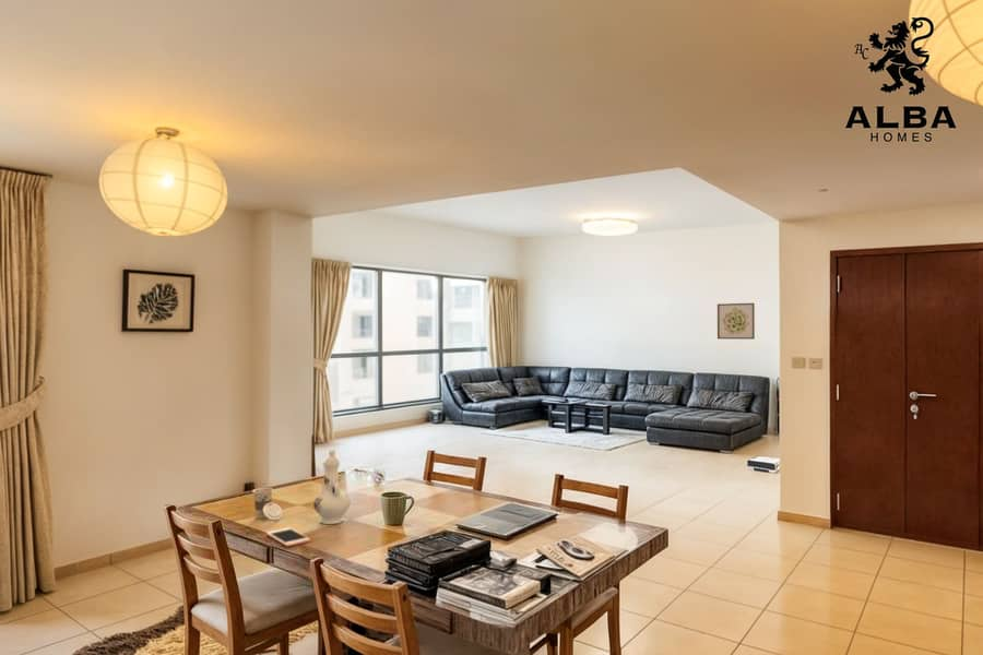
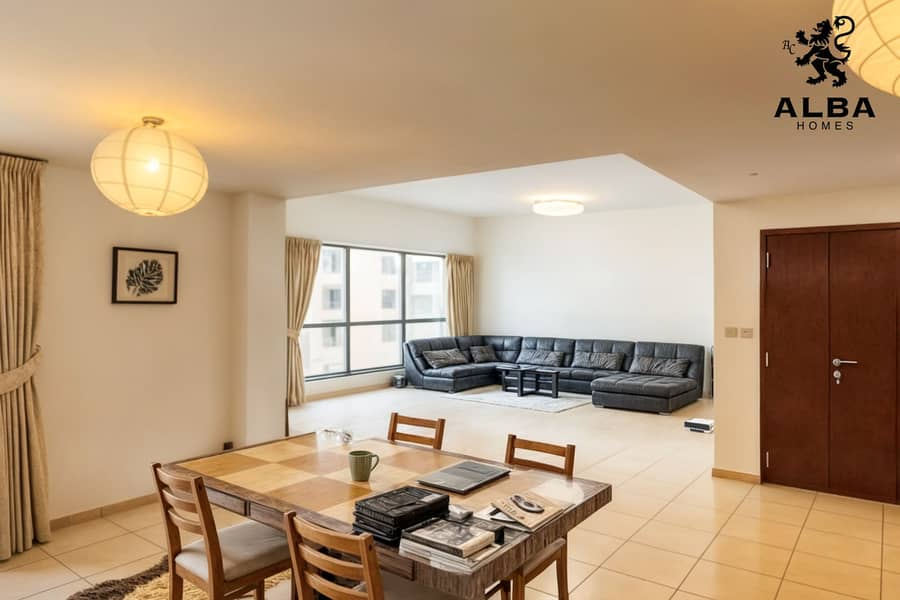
- cell phone [265,526,311,548]
- cup [251,487,283,522]
- wall art [716,302,756,341]
- chinaware [312,449,352,525]
